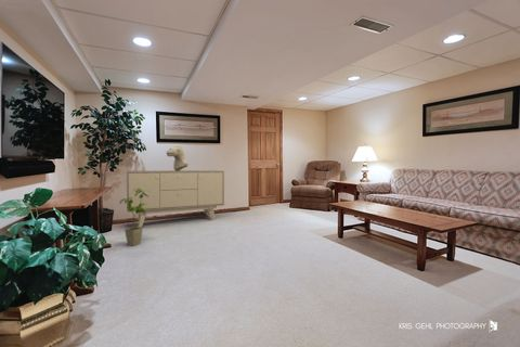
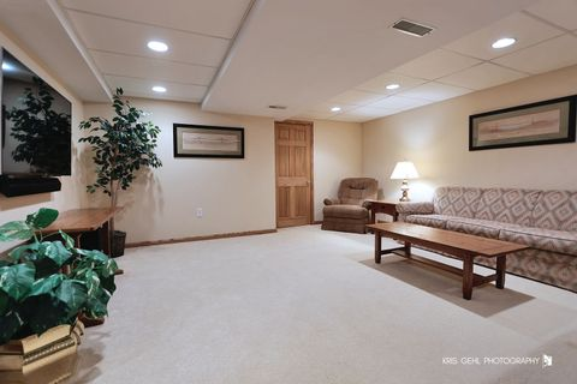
- house plant [118,188,153,247]
- sideboard [126,169,225,228]
- sculpture bust [166,145,188,171]
